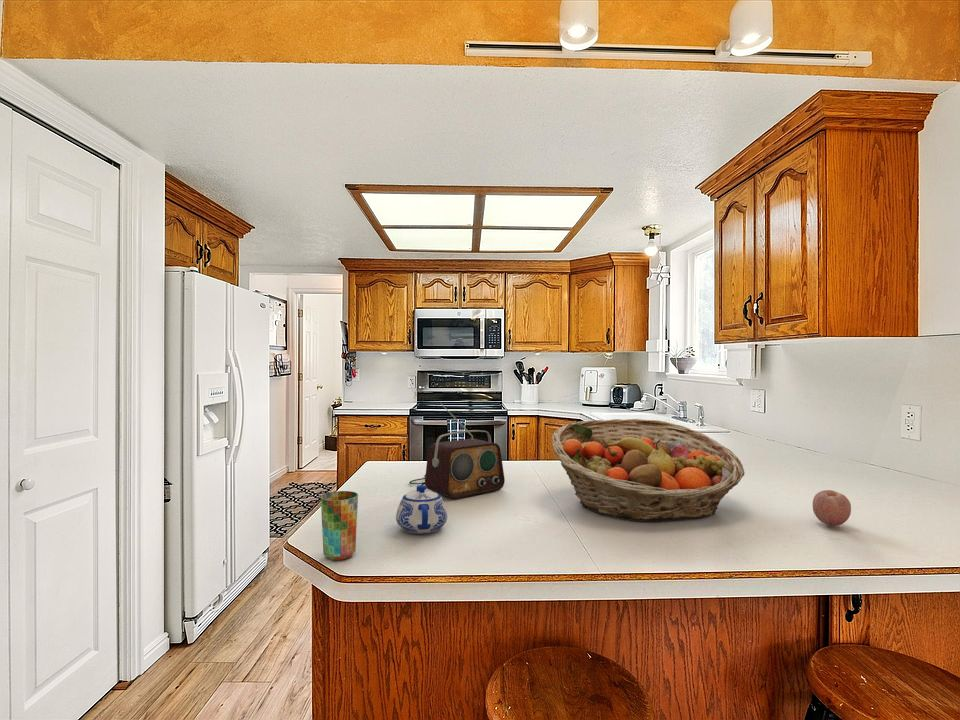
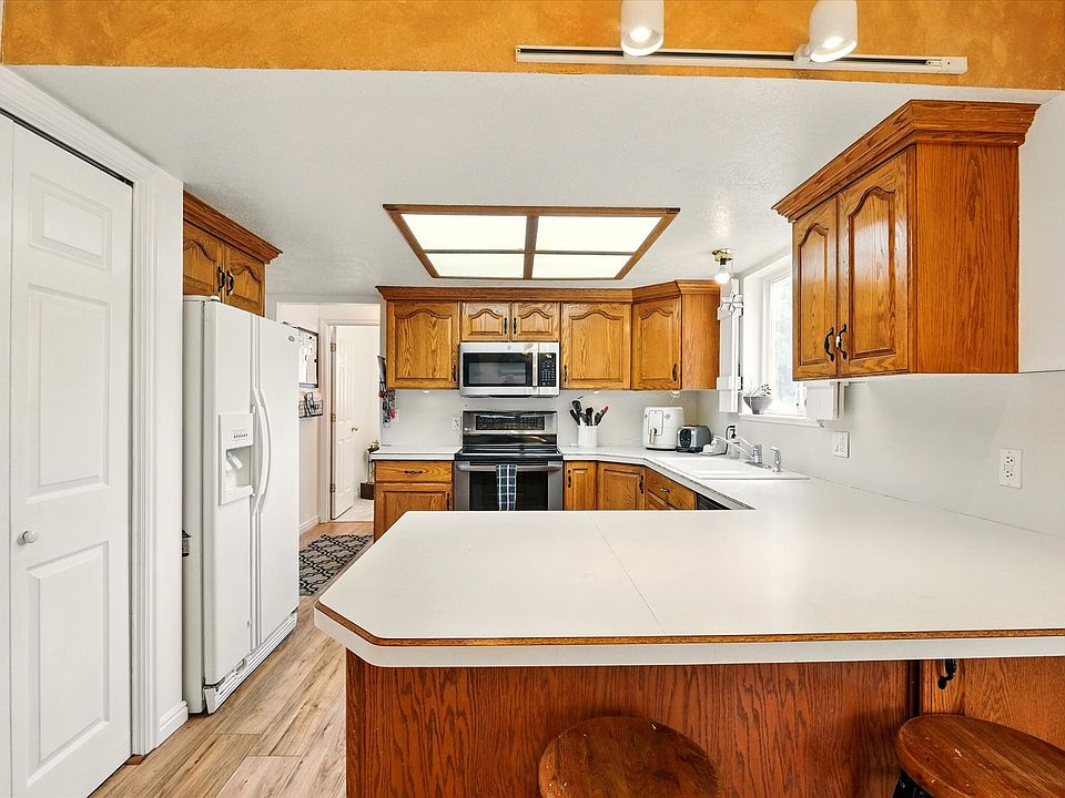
- fruit [812,489,852,527]
- fruit basket [551,418,746,522]
- radio [408,402,506,500]
- teapot [395,484,449,535]
- cup [320,490,359,561]
